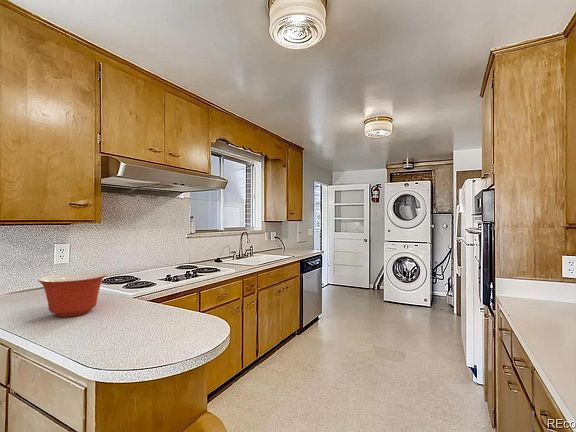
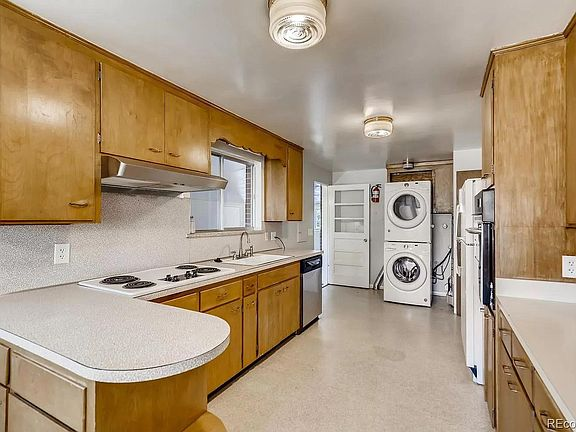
- mixing bowl [37,271,107,318]
